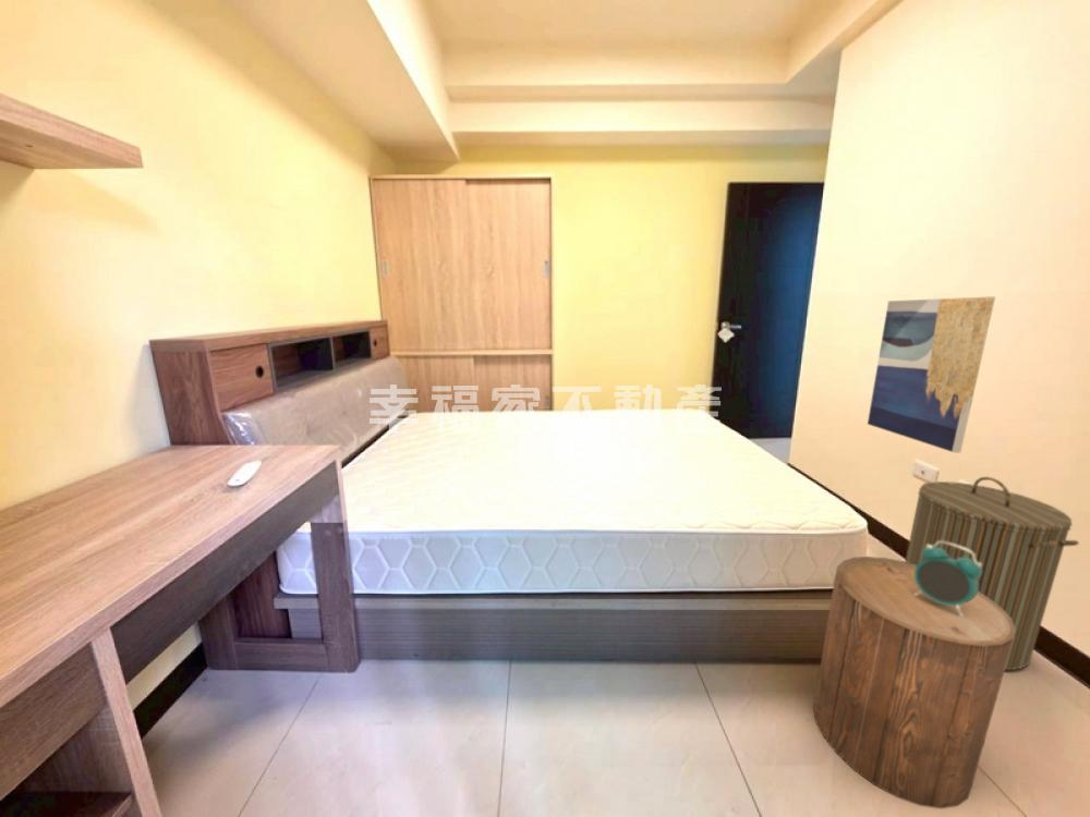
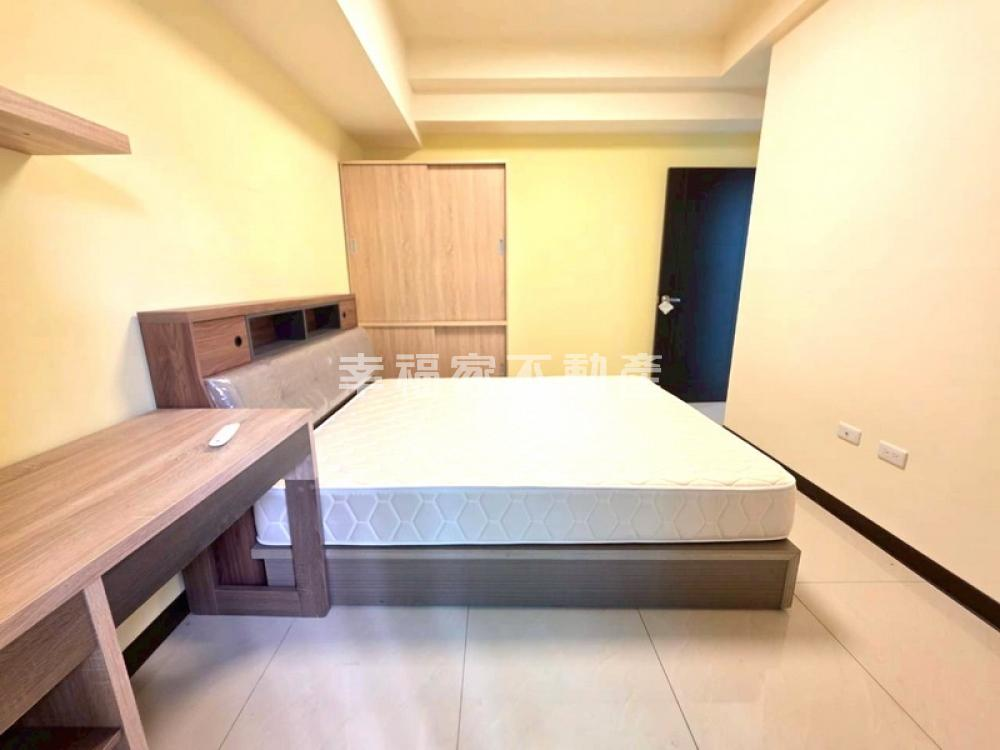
- alarm clock [915,541,982,617]
- wall art [867,295,996,454]
- stool [812,556,1016,809]
- laundry hamper [904,476,1080,671]
